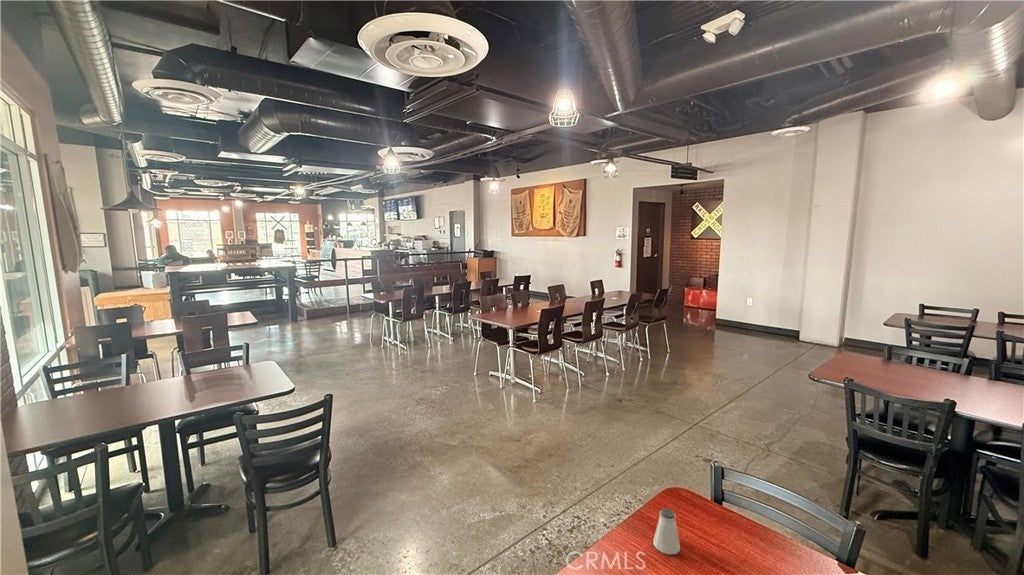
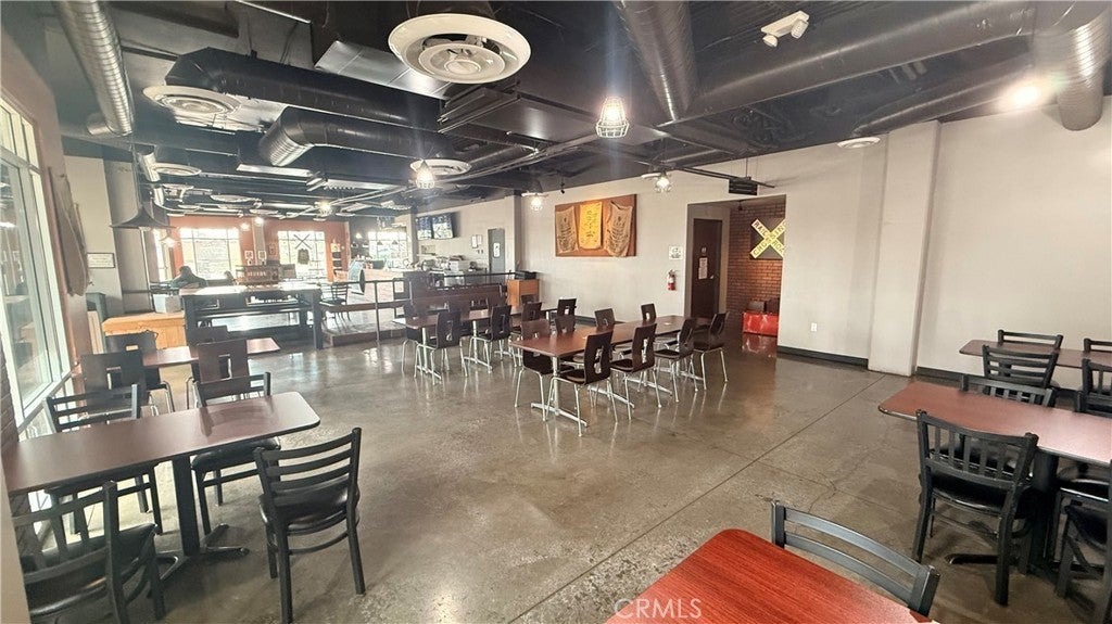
- saltshaker [652,507,681,556]
